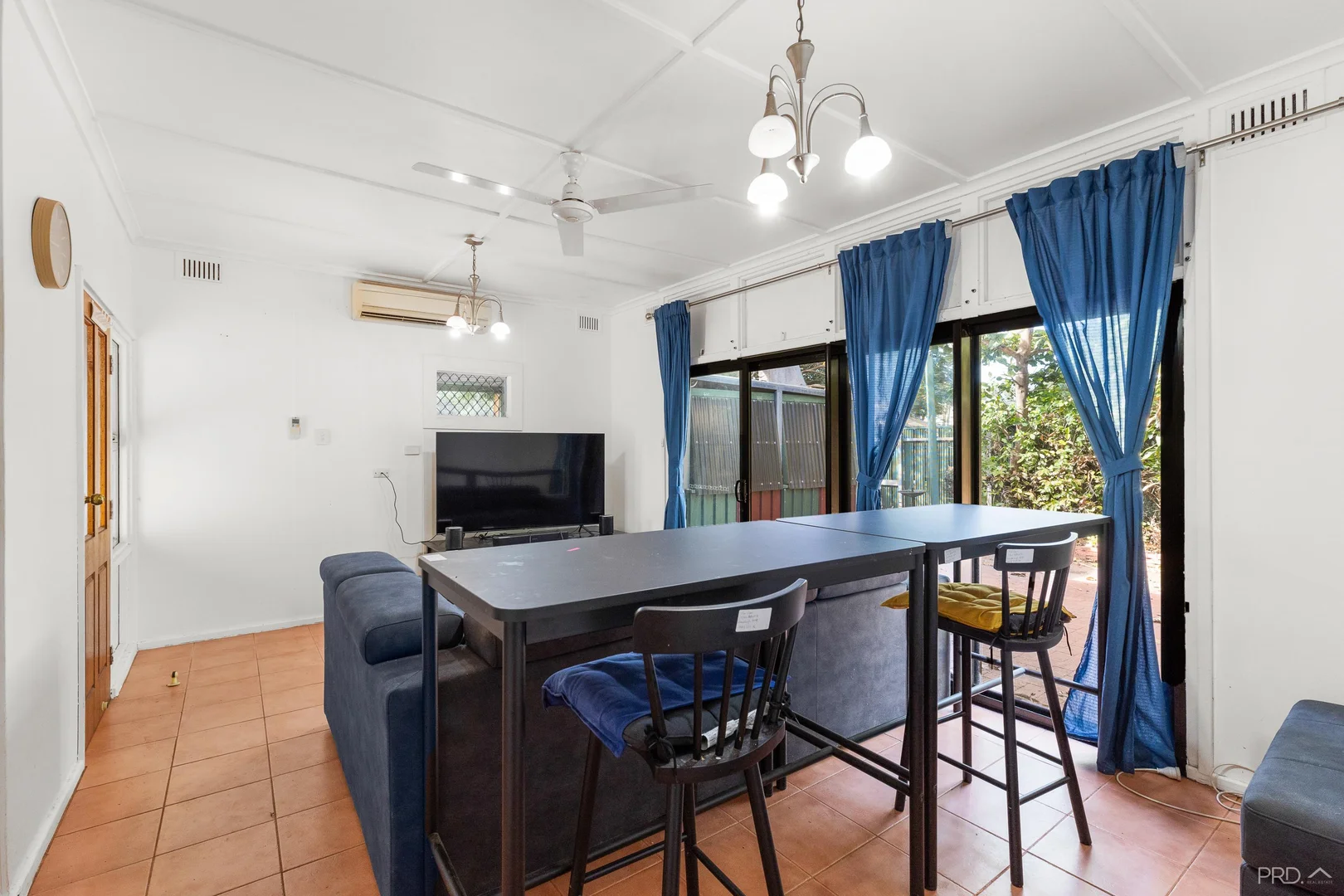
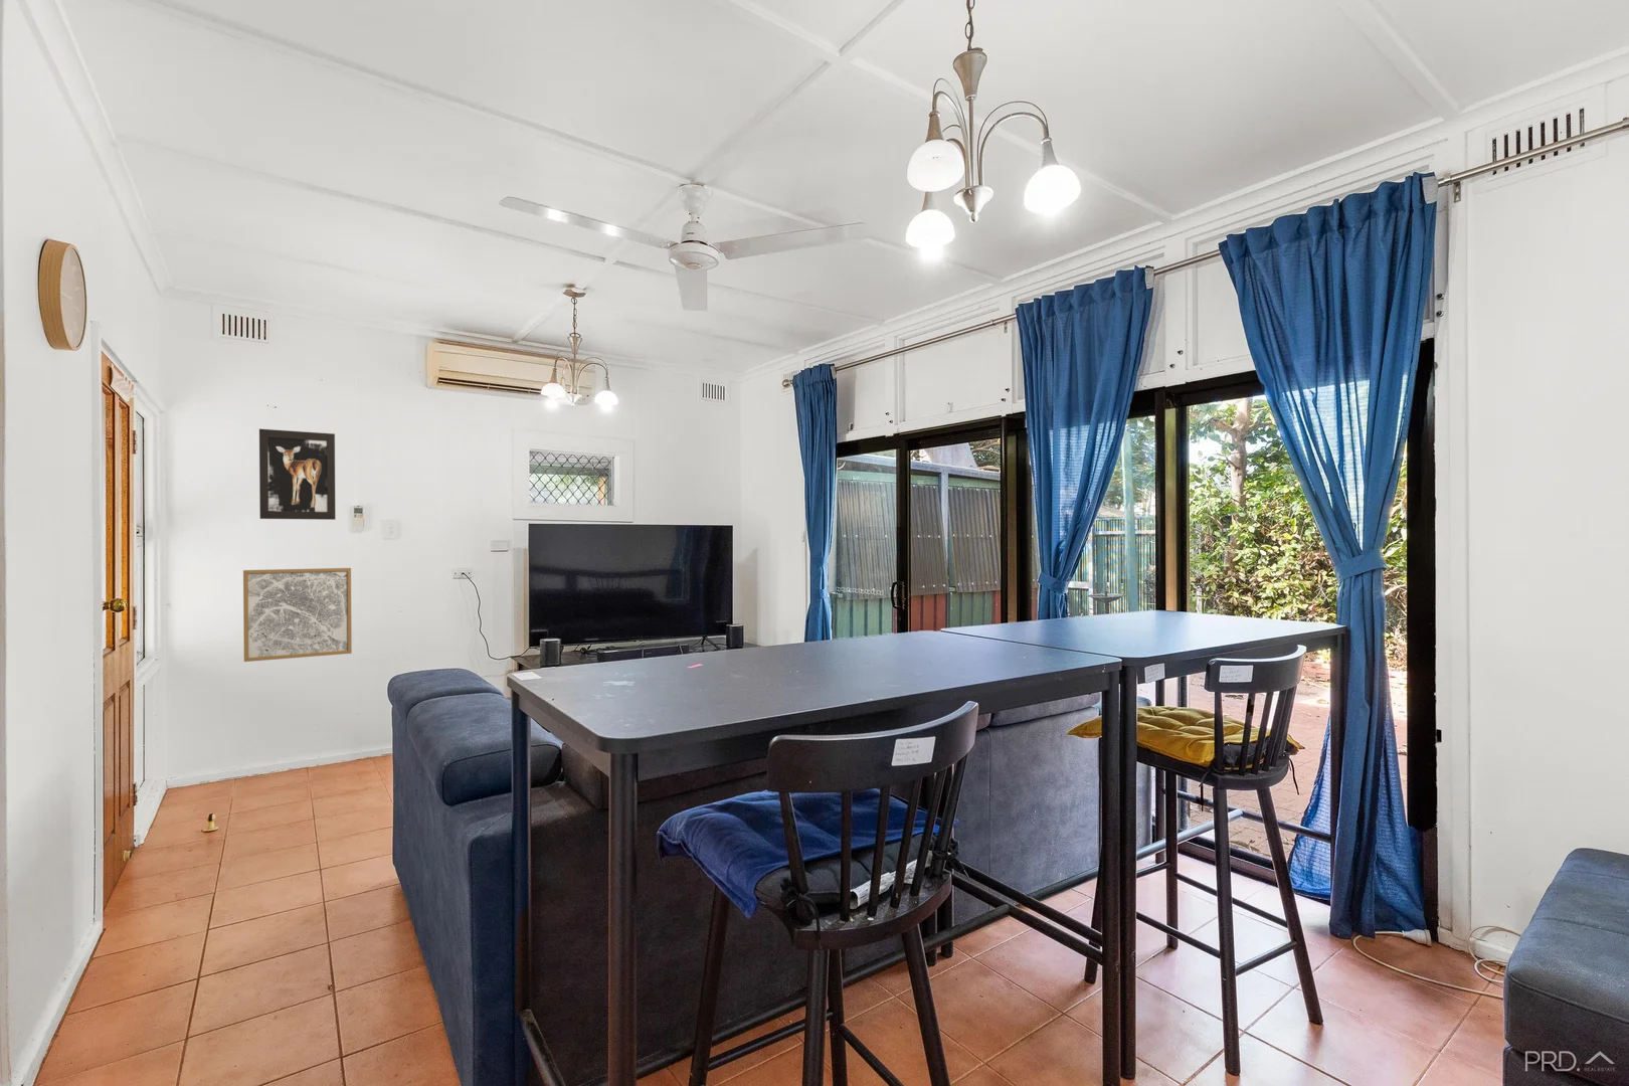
+ wall art [258,428,337,521]
+ wall art [242,567,353,663]
